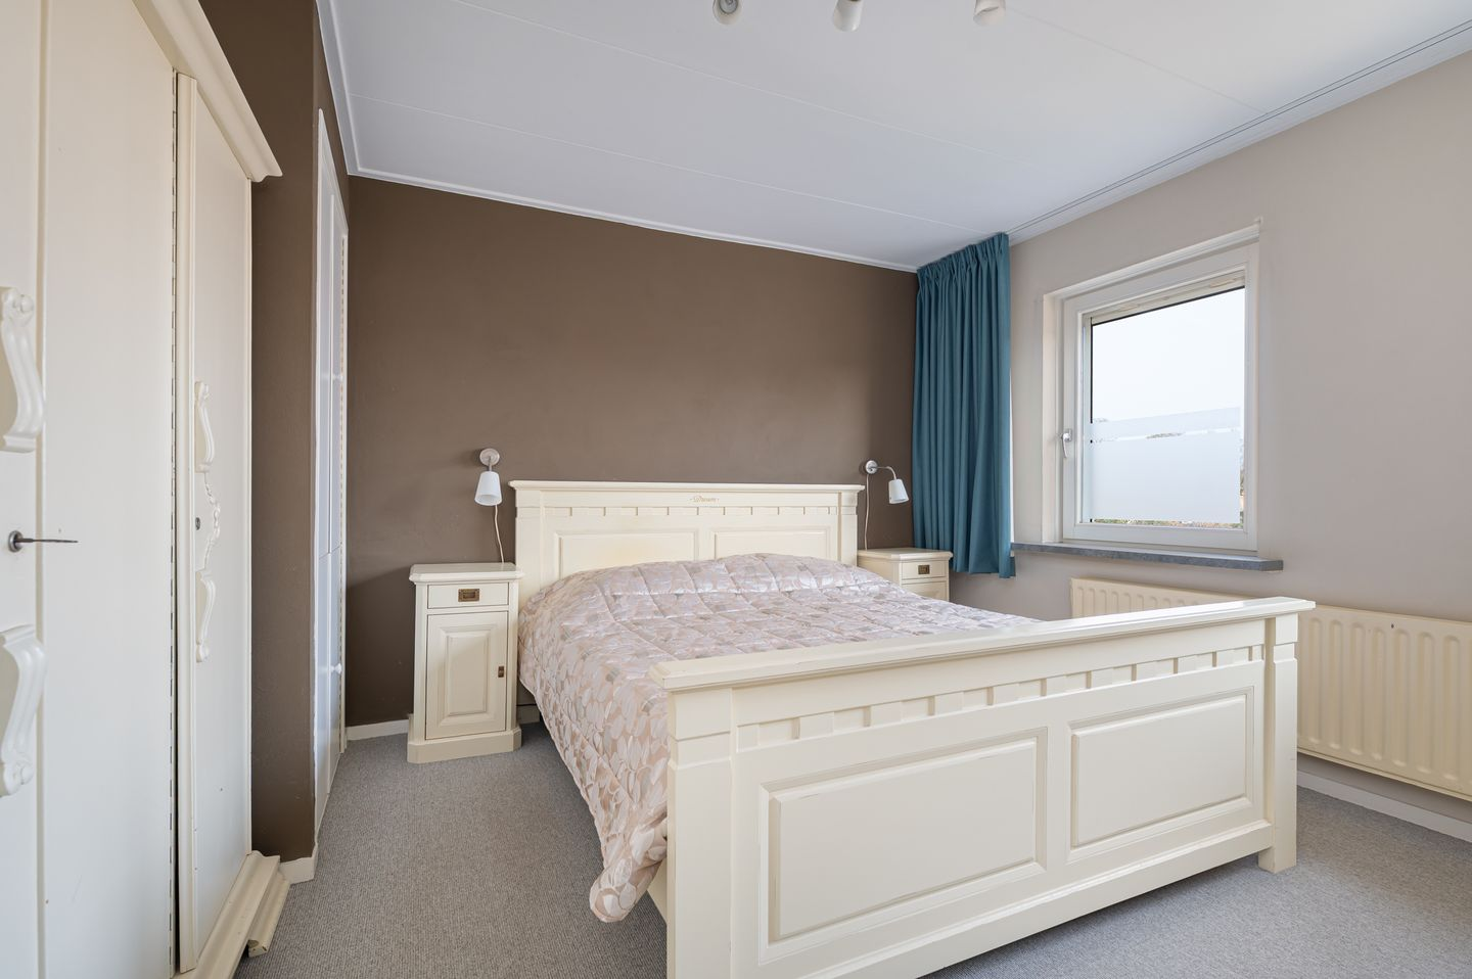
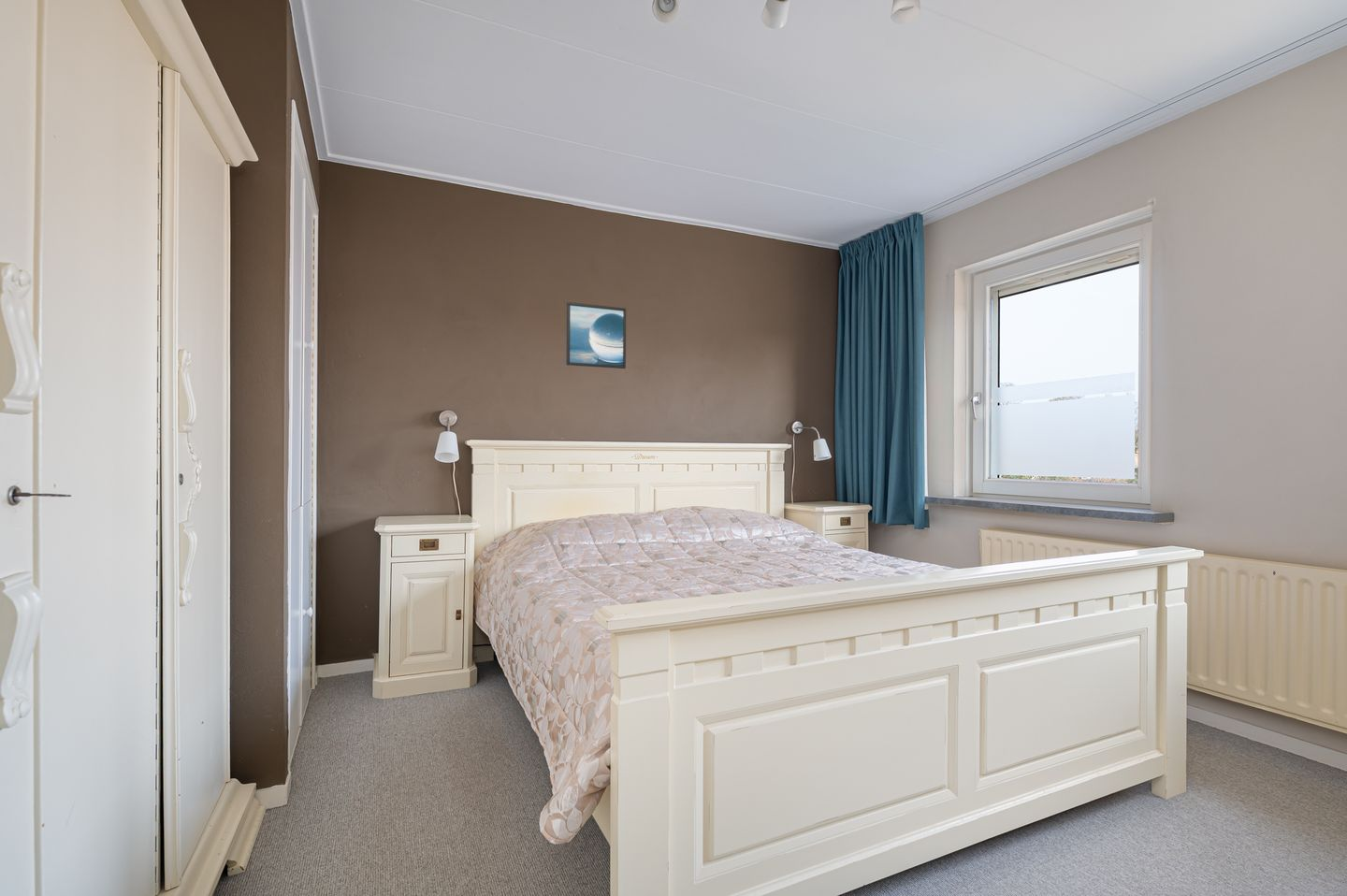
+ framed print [565,301,627,369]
